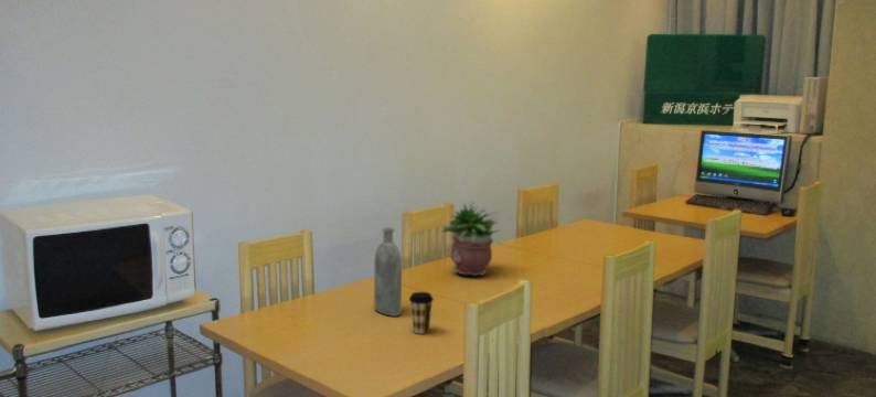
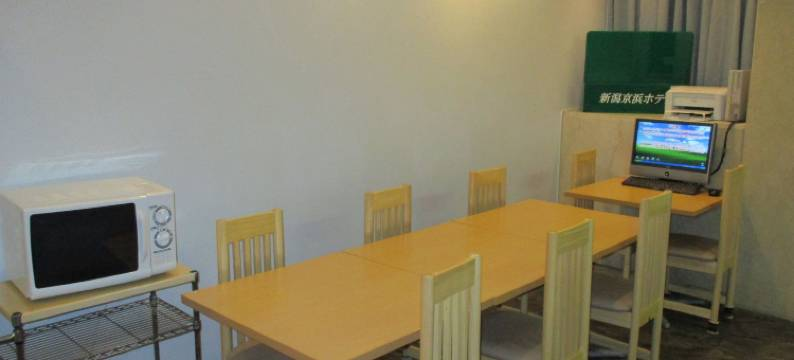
- coffee cup [408,291,435,335]
- bottle [373,226,403,318]
- potted plant [441,200,501,277]
